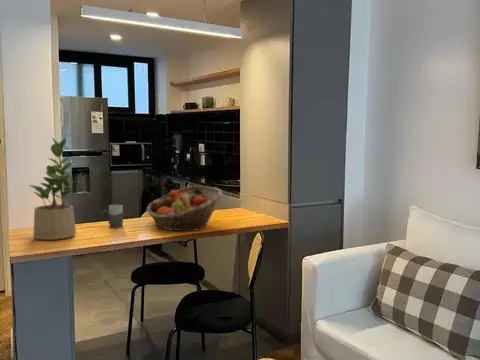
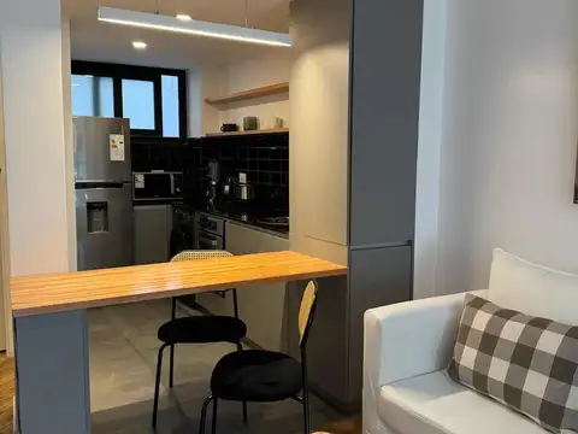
- potted plant [28,137,84,241]
- mug [100,204,124,229]
- fruit basket [145,185,223,232]
